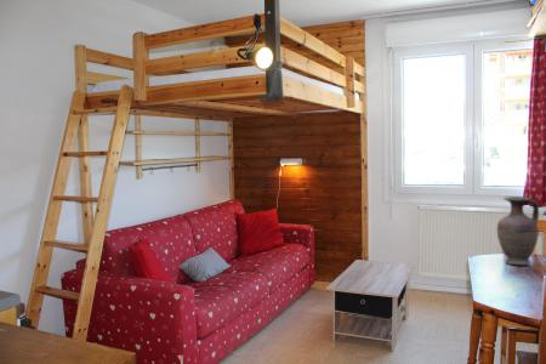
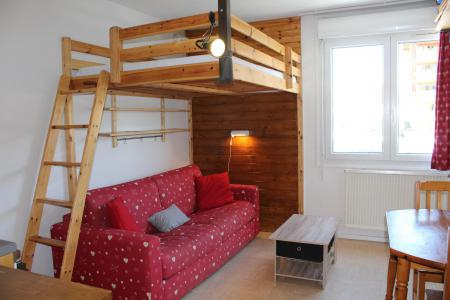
- vase [496,195,540,266]
